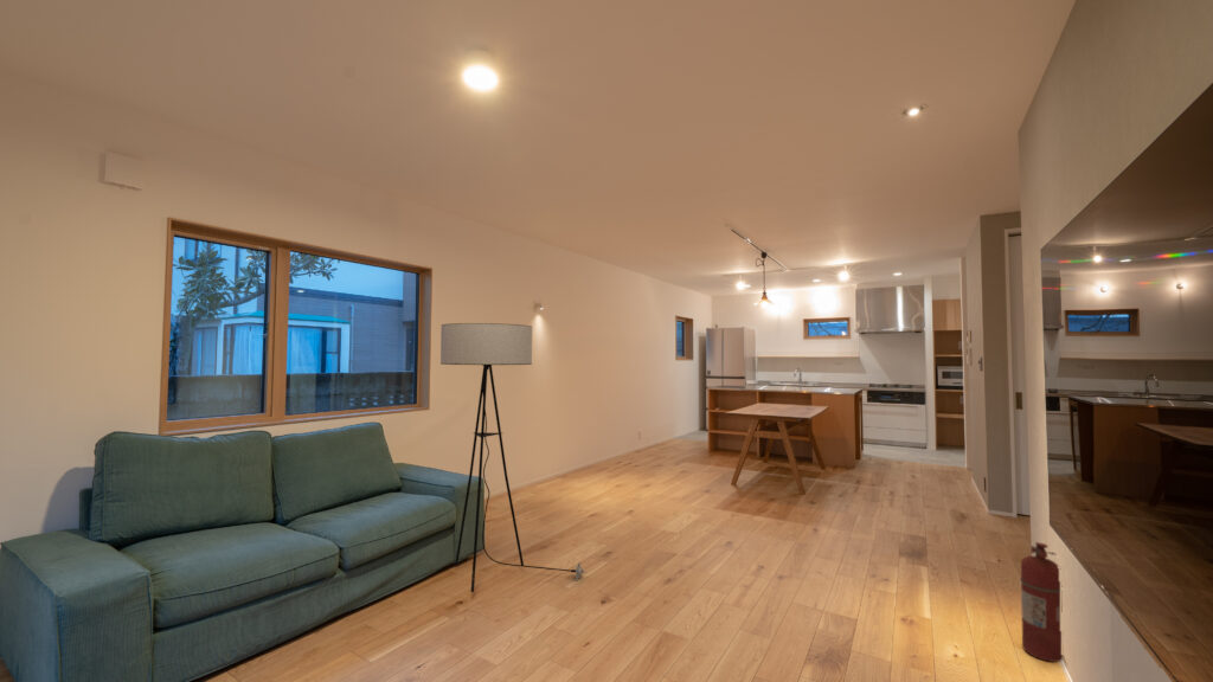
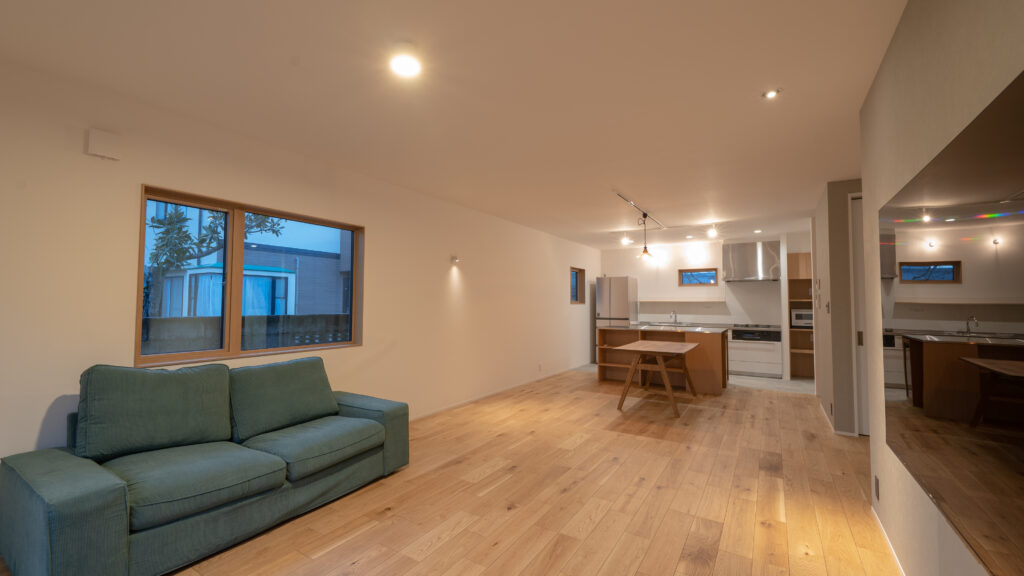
- fire extinguisher [1019,541,1064,663]
- floor lamp [439,322,589,593]
